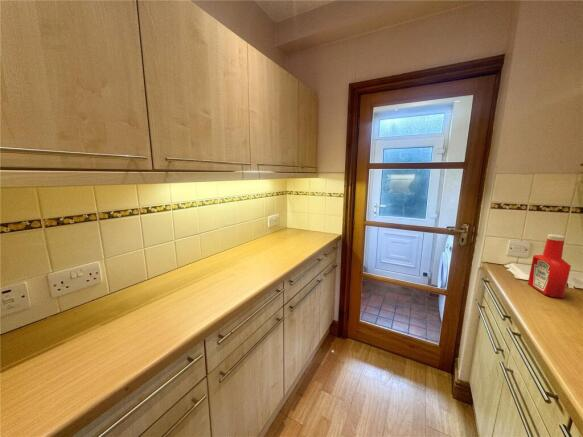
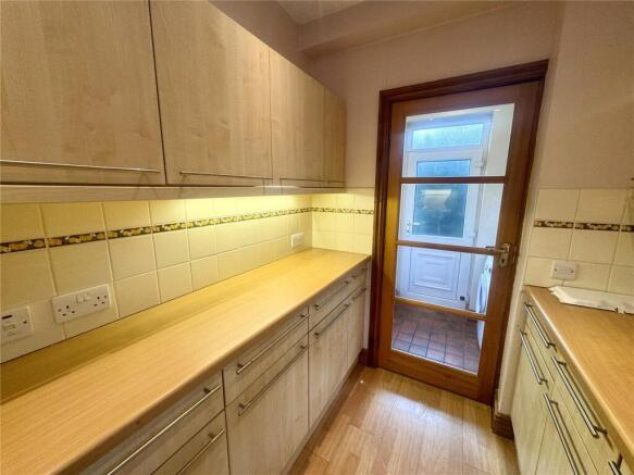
- soap bottle [527,233,572,299]
